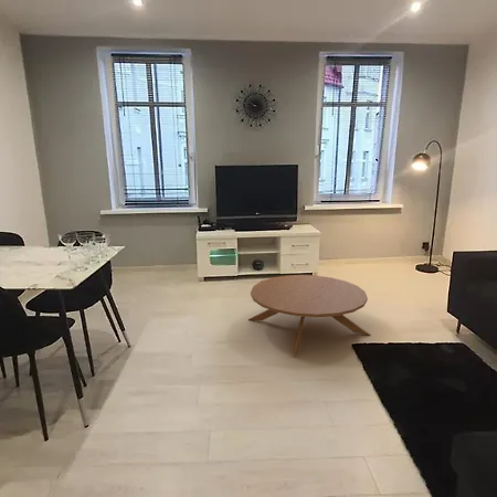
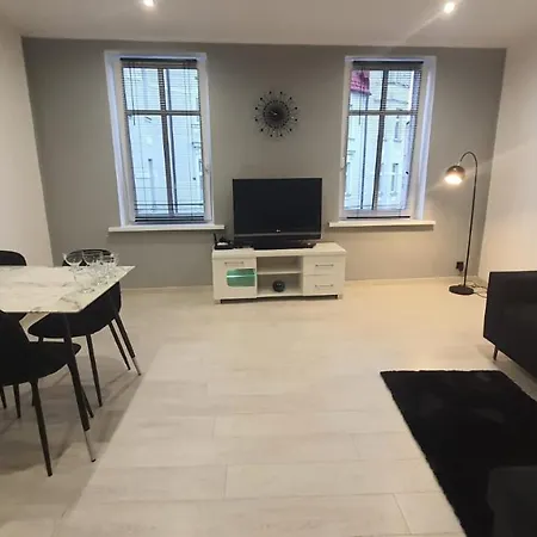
- coffee table [247,274,372,357]
